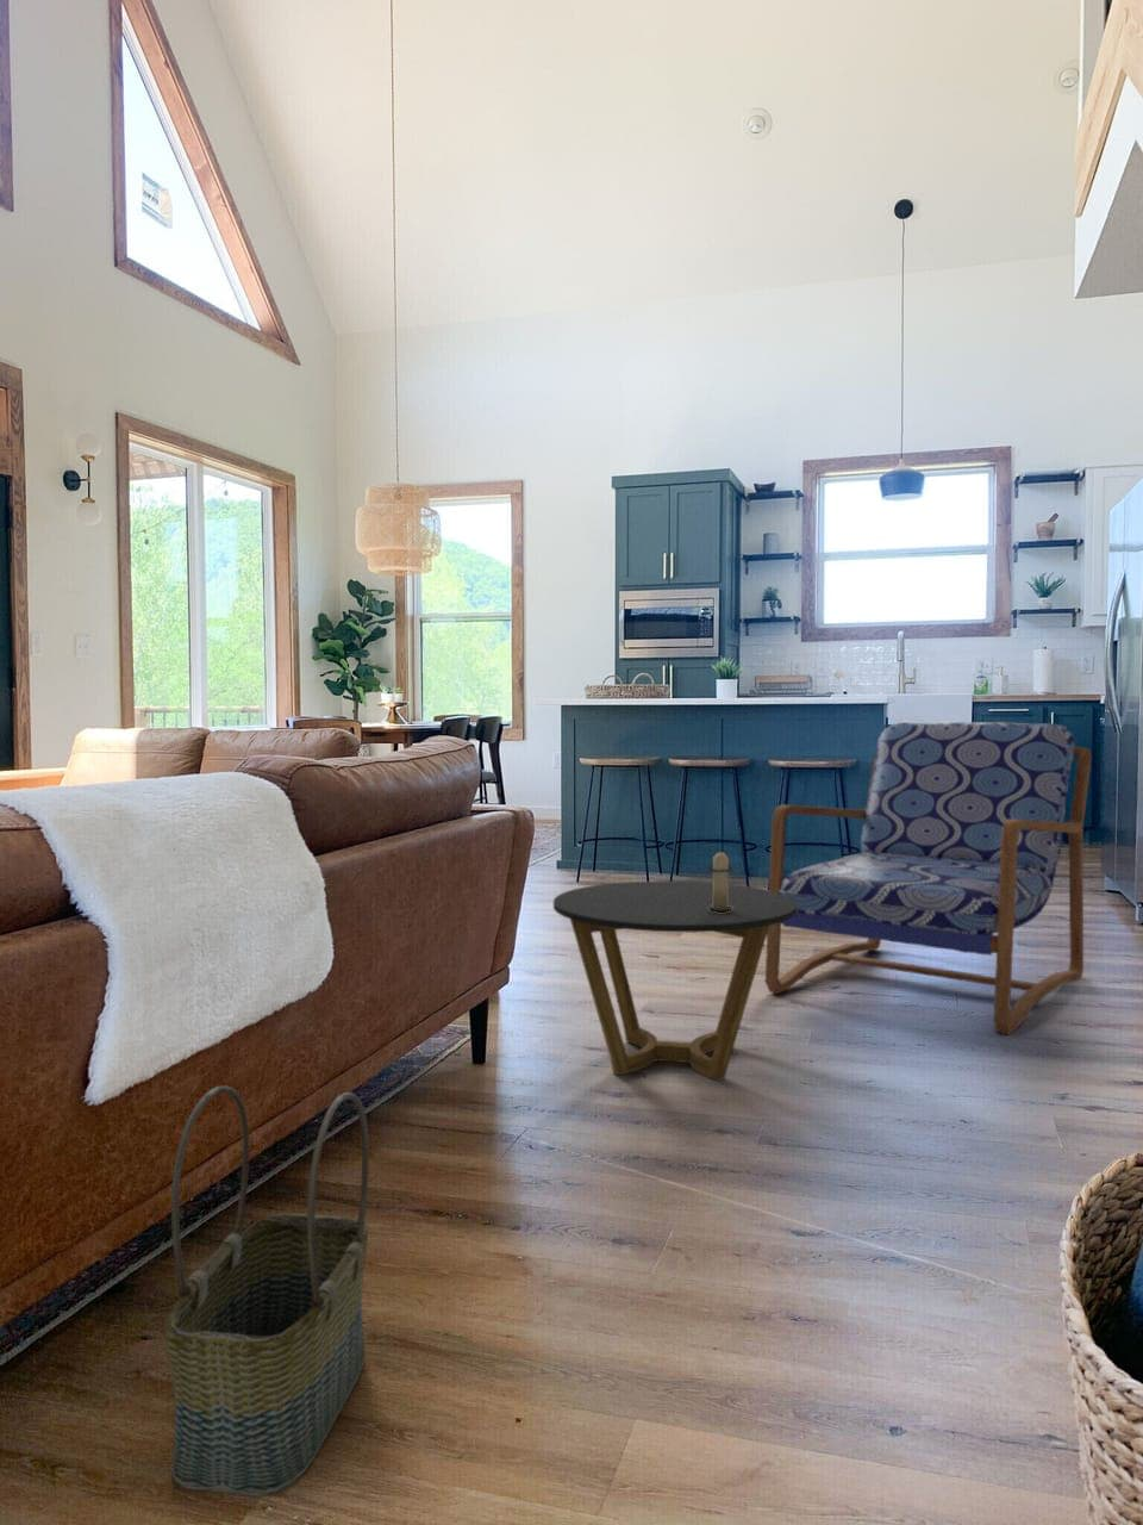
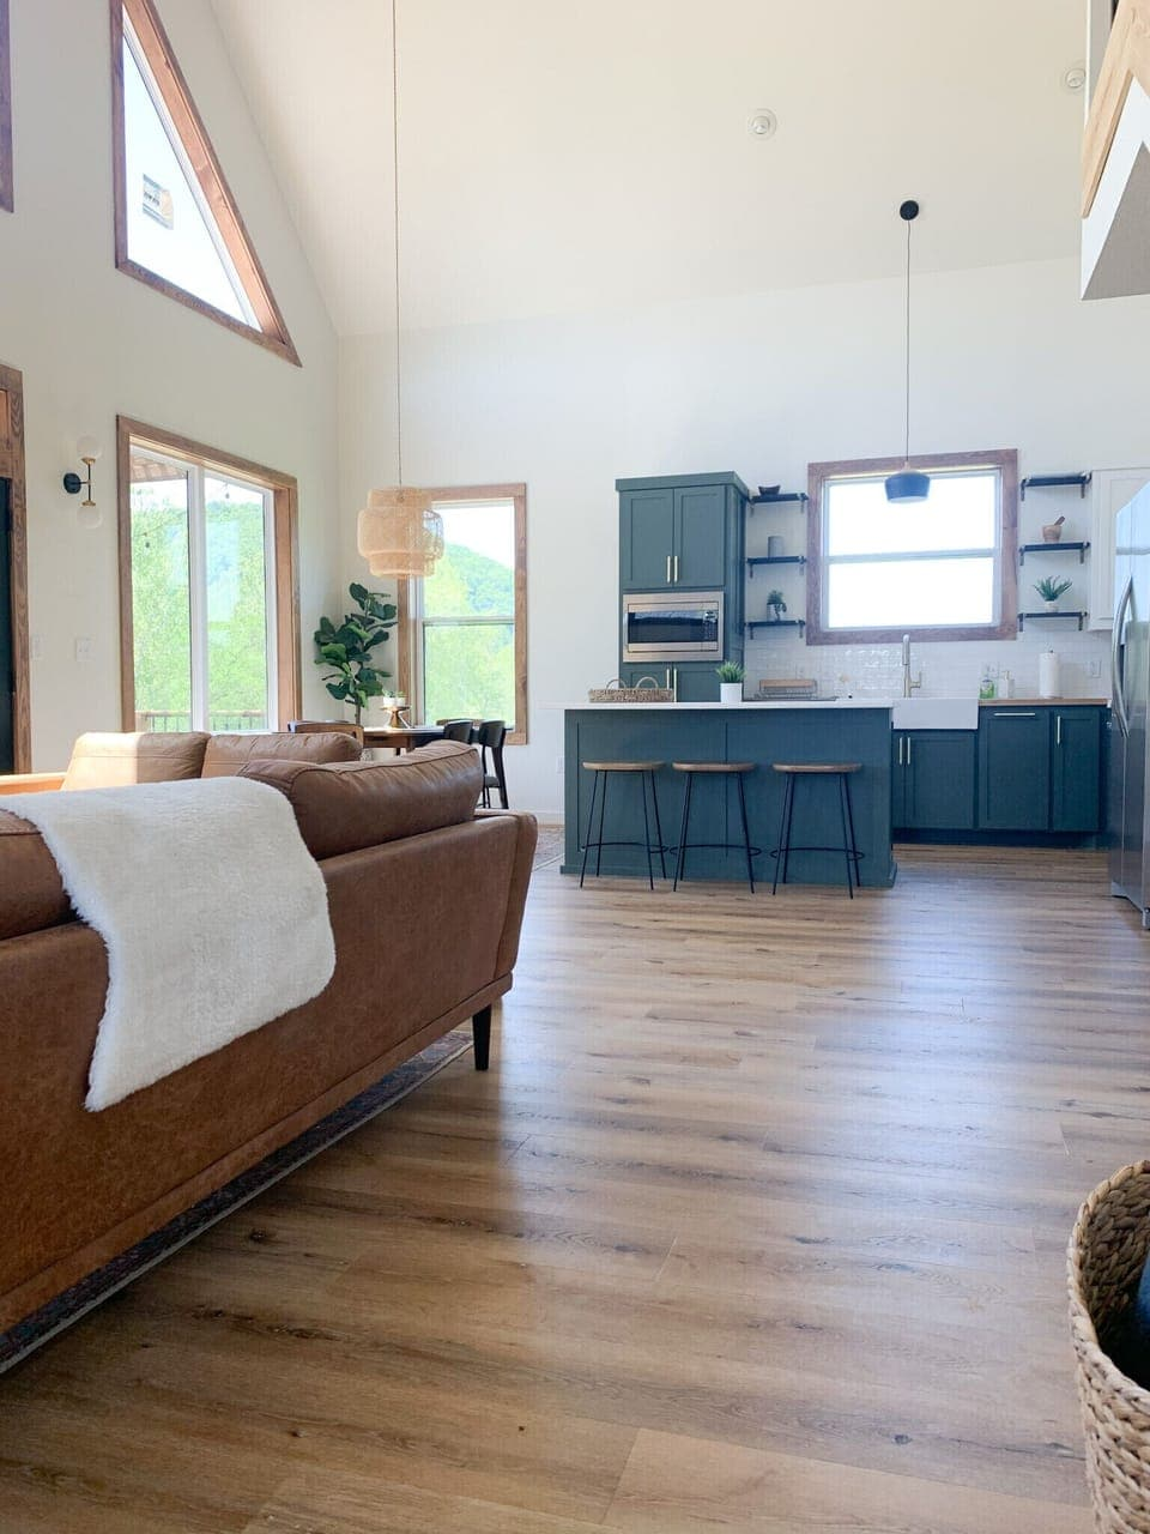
- basket [163,1084,370,1497]
- candle [706,847,735,913]
- side table [552,880,797,1082]
- armchair [765,719,1093,1036]
